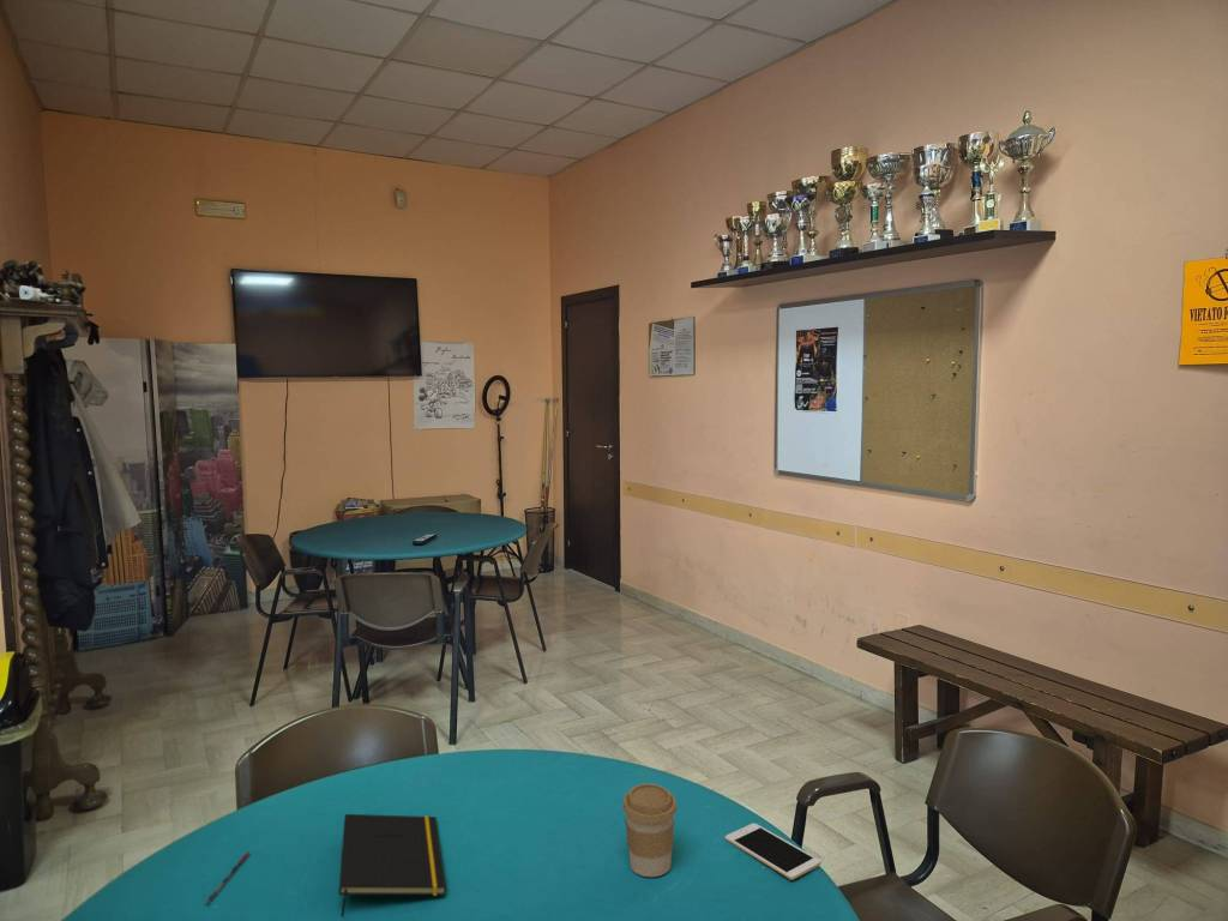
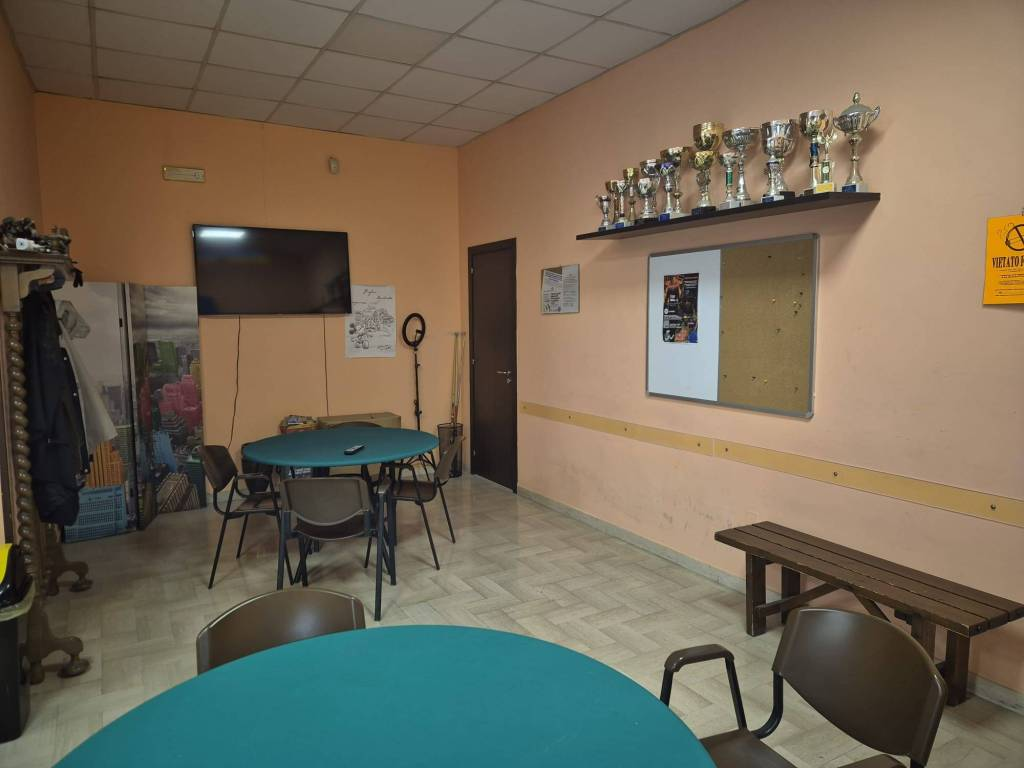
- pen [205,850,252,904]
- coffee cup [621,782,679,878]
- notepad [338,813,447,917]
- cell phone [724,821,821,880]
